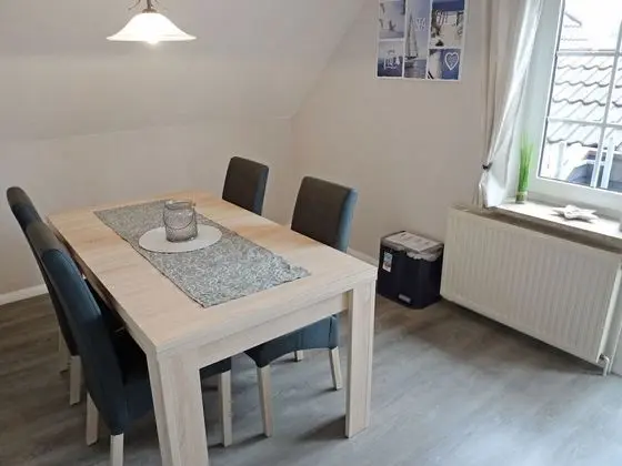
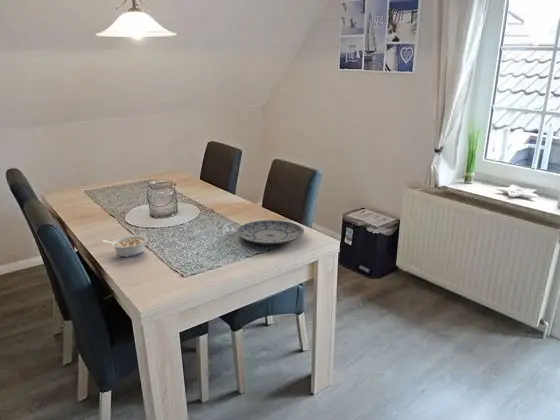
+ legume [102,234,149,258]
+ plate [236,219,305,245]
